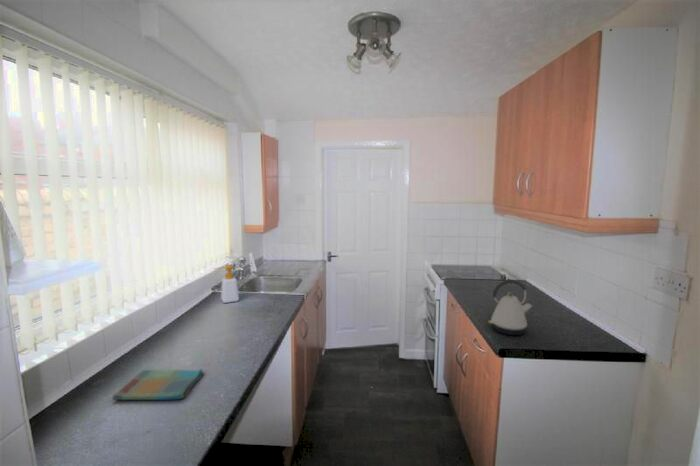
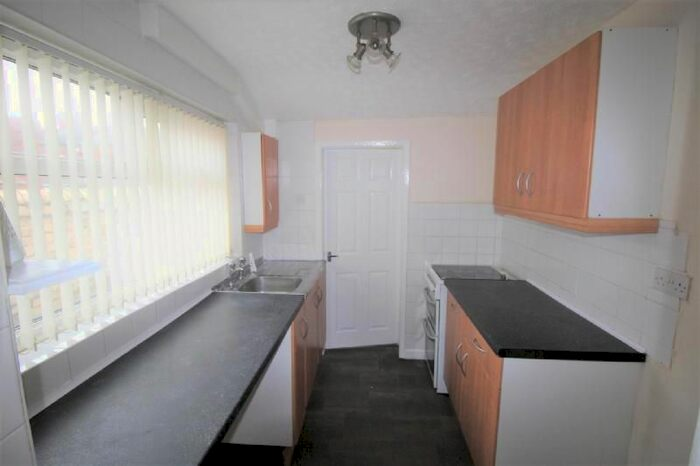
- kettle [488,279,533,336]
- dish towel [111,368,205,401]
- soap bottle [212,264,240,304]
